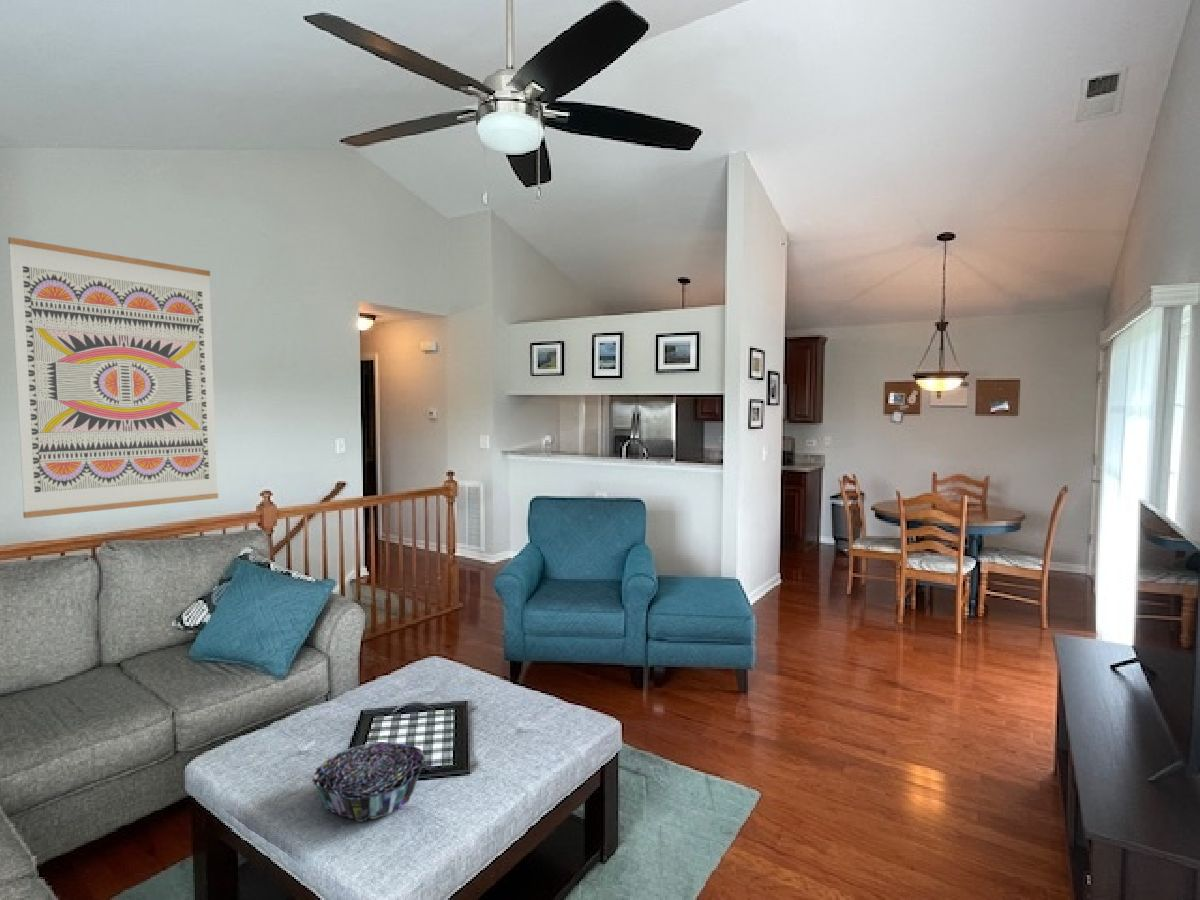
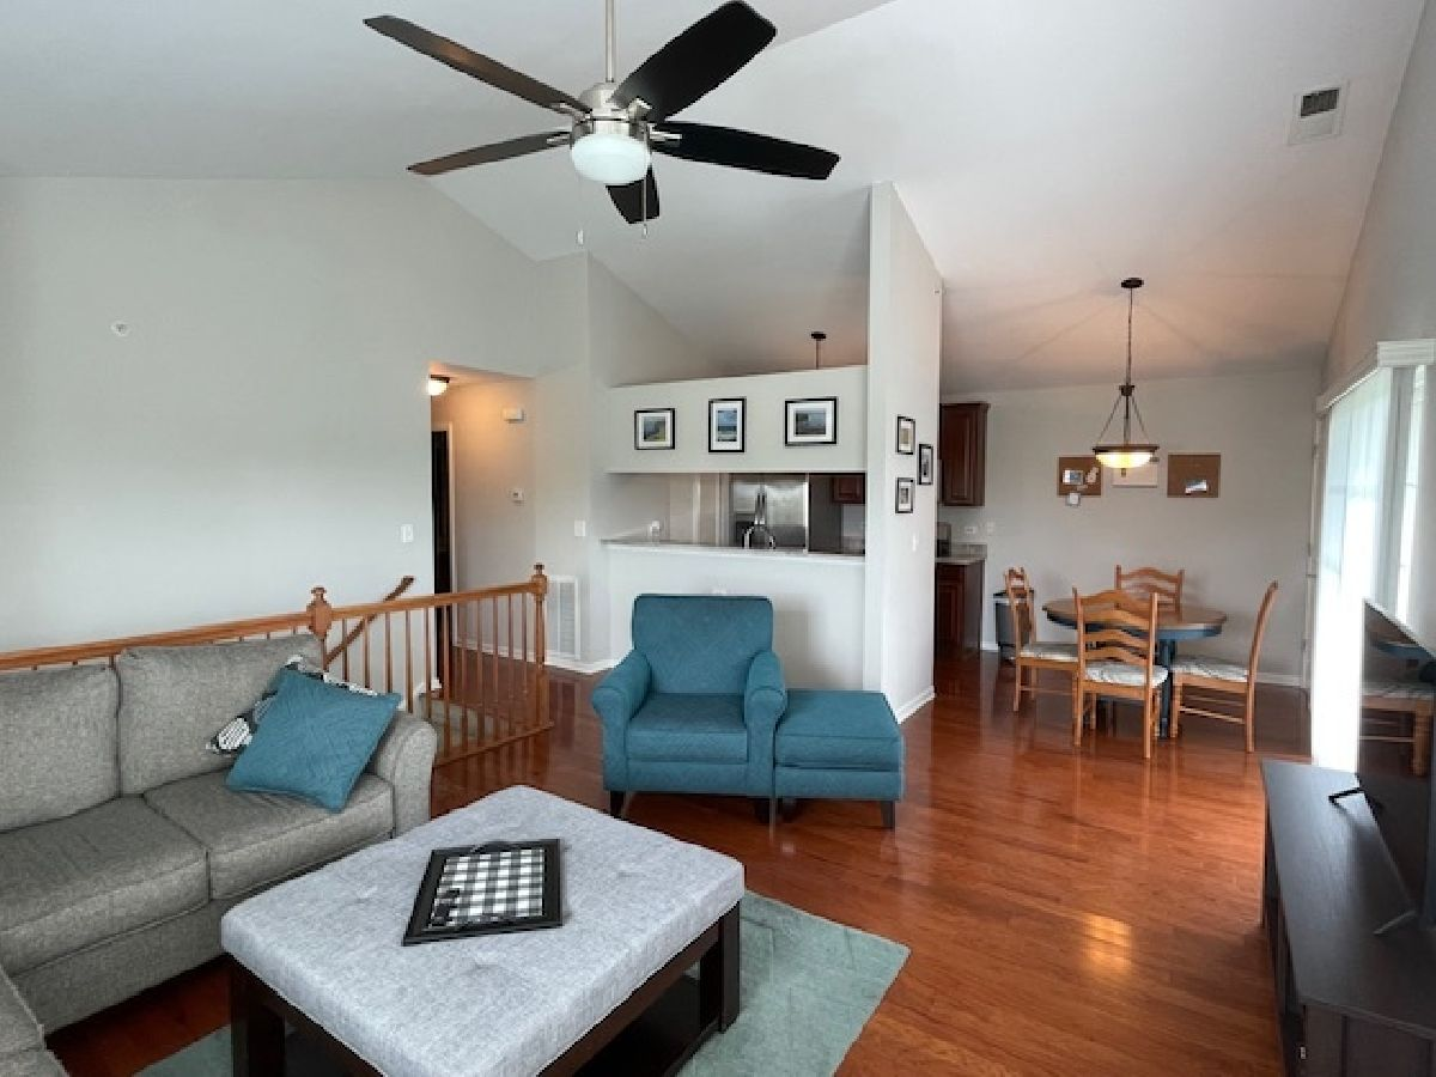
- decorative bowl [311,741,426,822]
- wall art [7,236,219,519]
